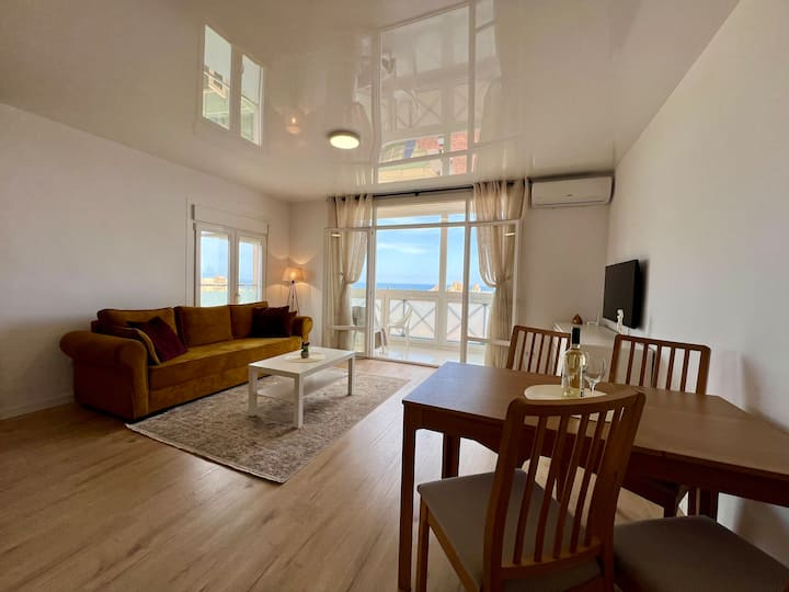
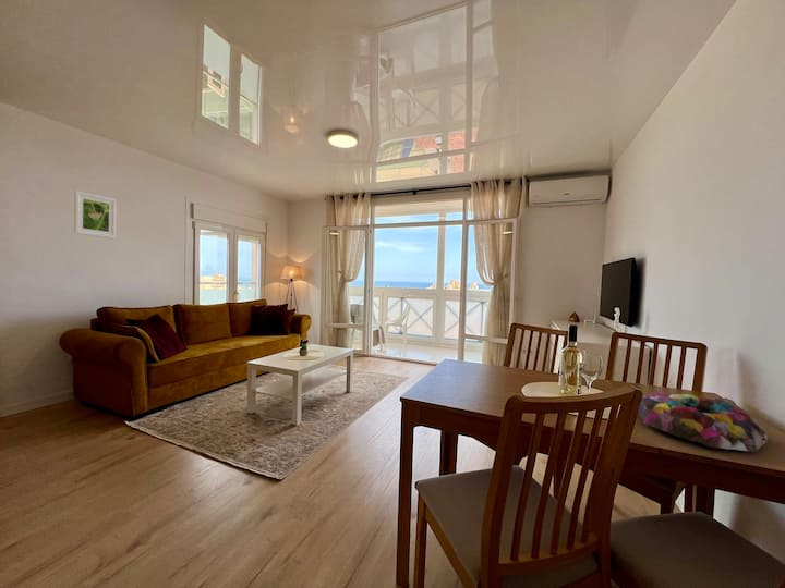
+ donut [638,392,768,453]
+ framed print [73,189,118,240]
